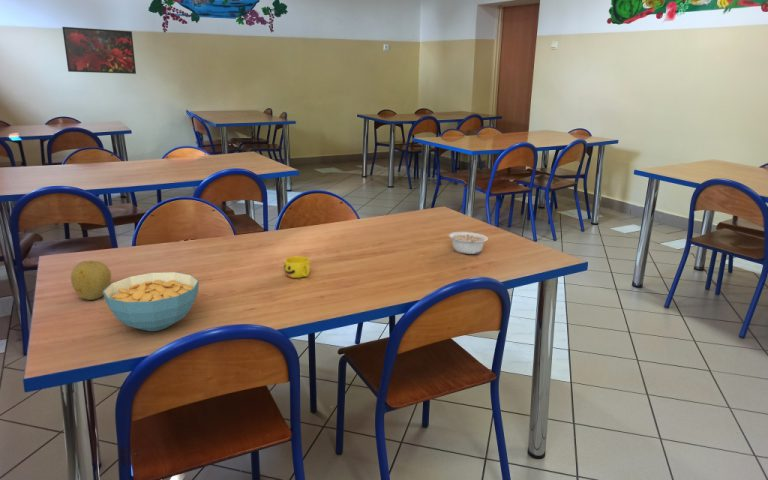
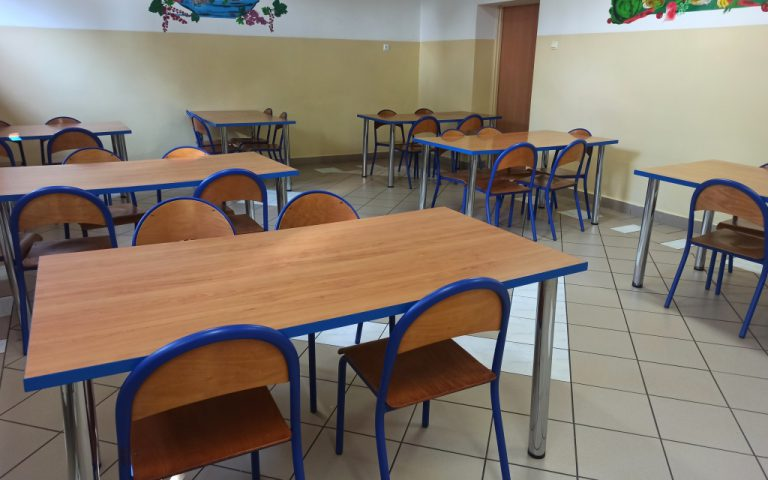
- cup [283,255,311,279]
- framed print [61,26,137,75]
- fruit [70,260,112,301]
- cereal bowl [103,271,200,332]
- legume [448,231,489,255]
